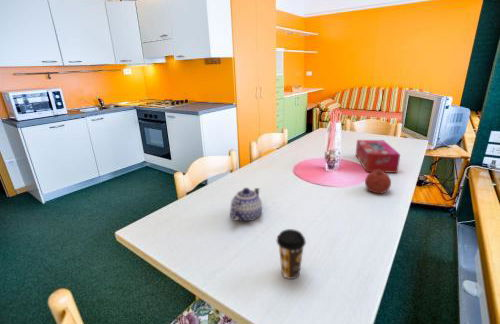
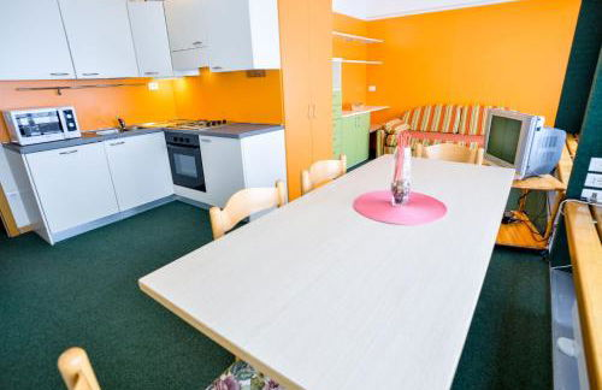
- tissue box [355,139,401,174]
- fruit [364,170,392,195]
- coffee cup [276,228,307,280]
- teapot [229,187,263,222]
